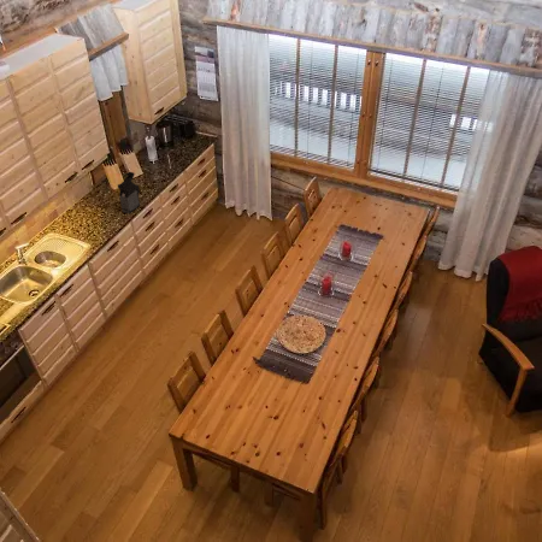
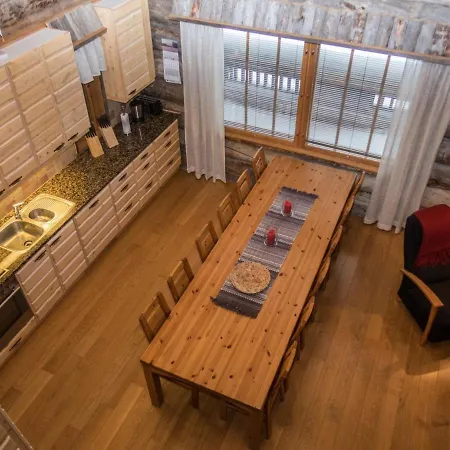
- coffee maker [117,171,141,214]
